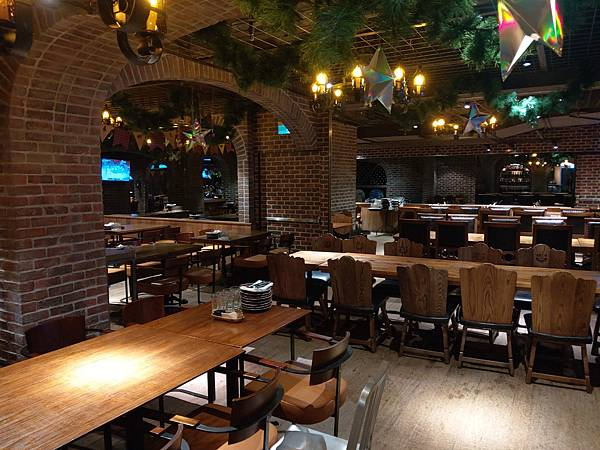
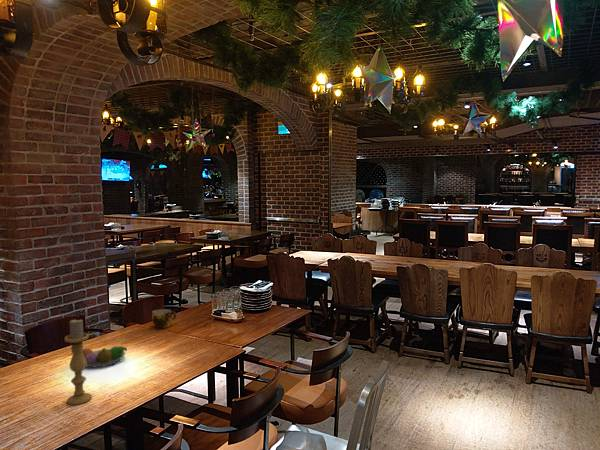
+ cup [151,308,177,329]
+ fruit bowl [82,345,128,368]
+ candle holder [64,318,93,406]
